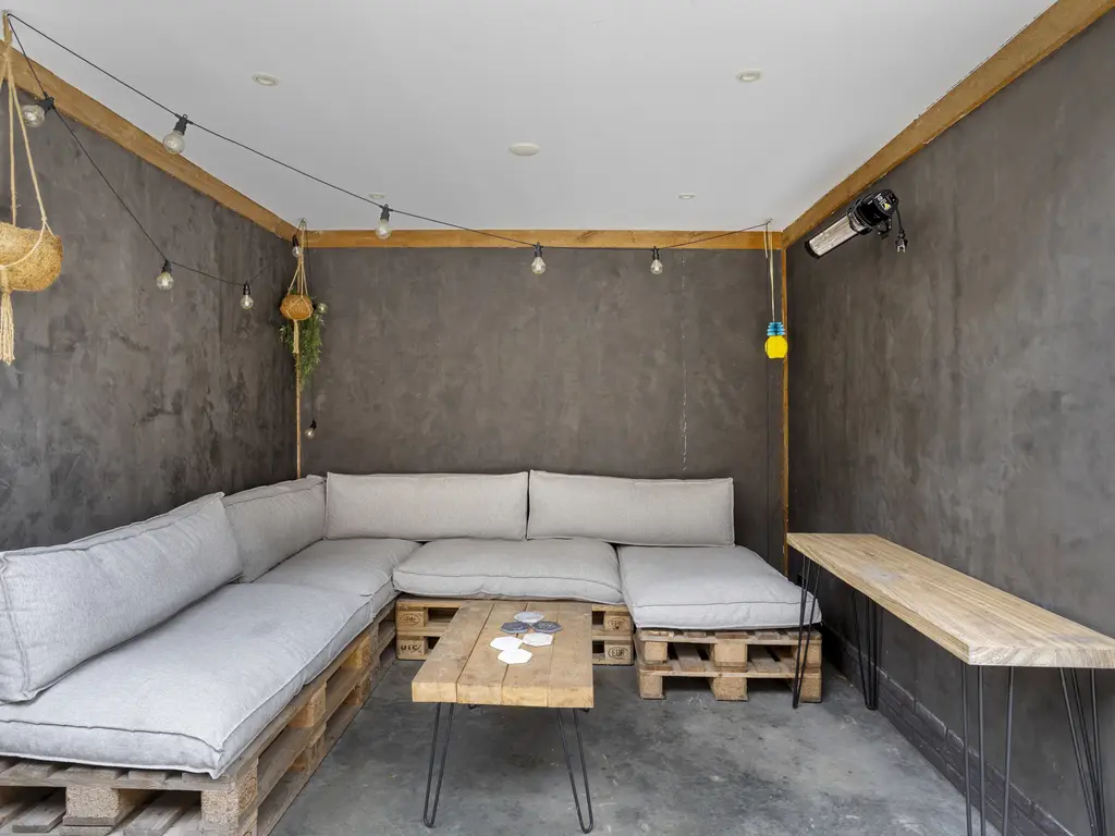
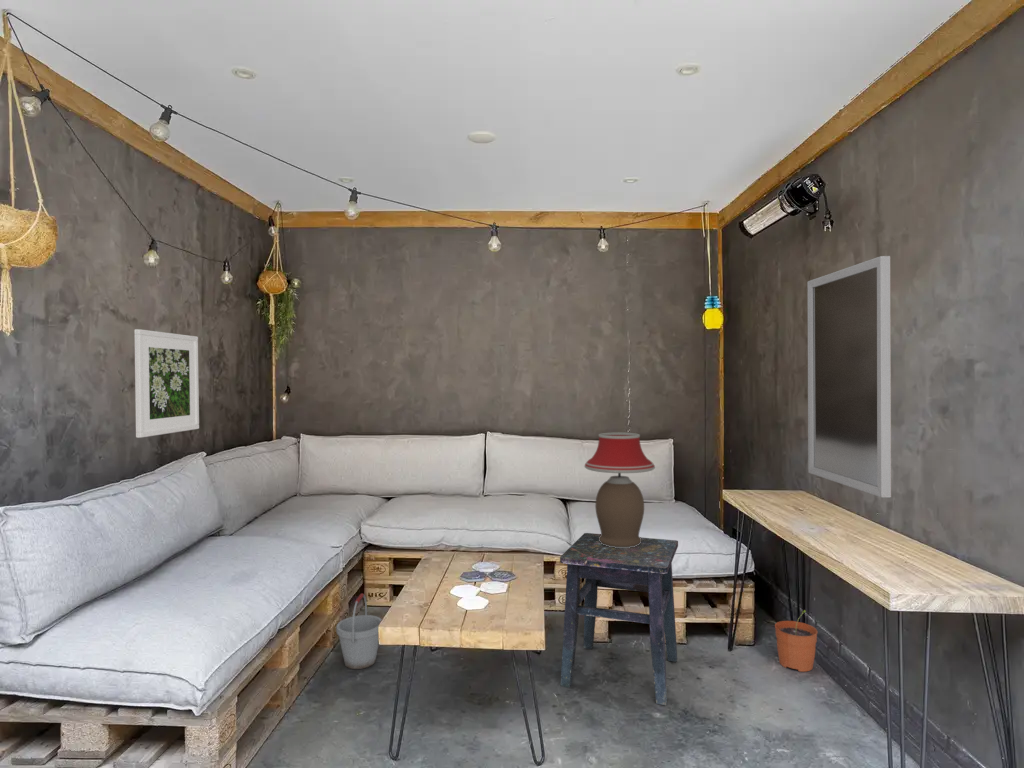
+ bucket [335,593,383,670]
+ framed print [133,328,200,439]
+ home mirror [806,255,892,498]
+ table lamp [583,432,656,548]
+ plant pot [774,609,818,673]
+ side table [559,532,679,706]
